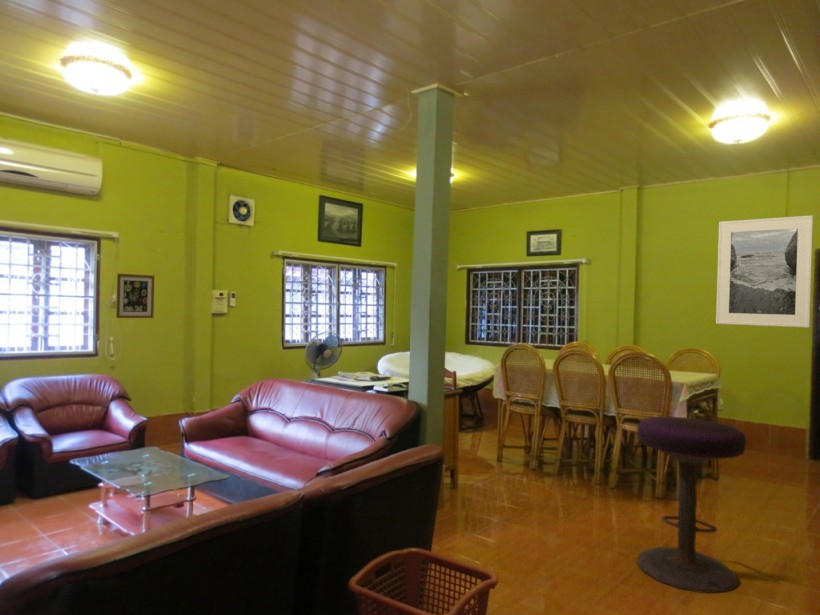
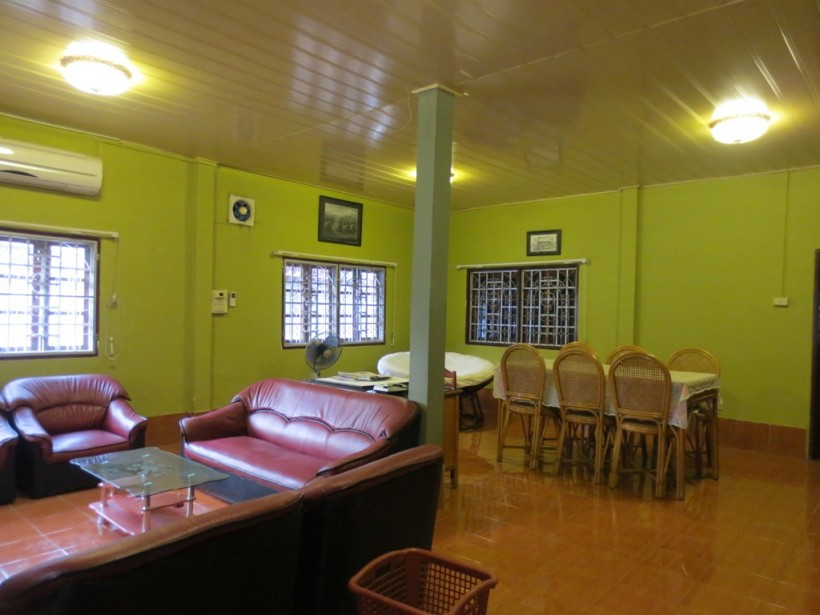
- wall art [115,273,155,319]
- stool [636,416,747,594]
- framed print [715,214,814,328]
